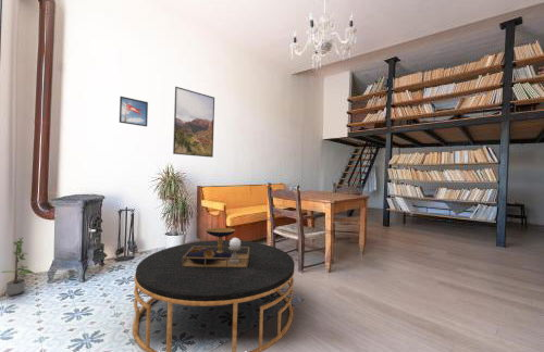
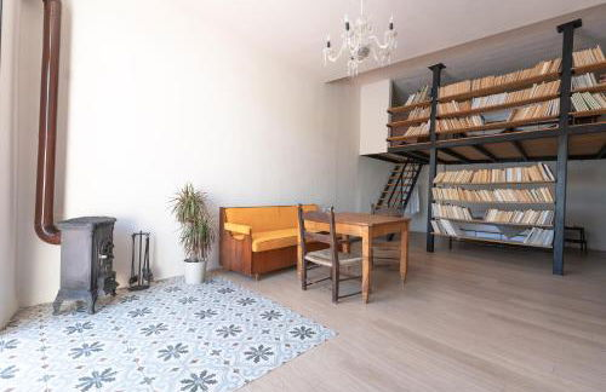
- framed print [119,96,149,127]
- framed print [172,86,215,159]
- potted plant [0,237,36,297]
- coffee table [132,227,296,352]
